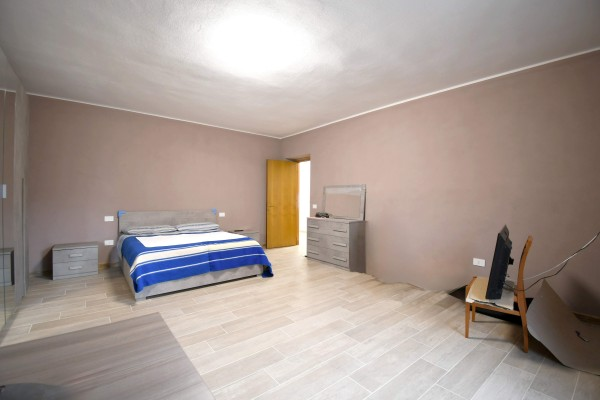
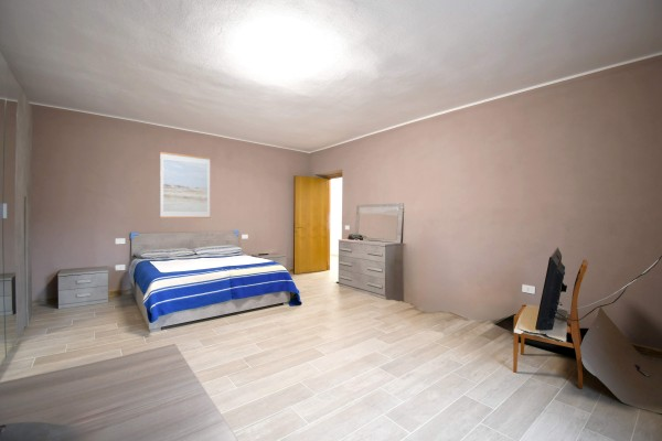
+ wall art [159,151,211,219]
